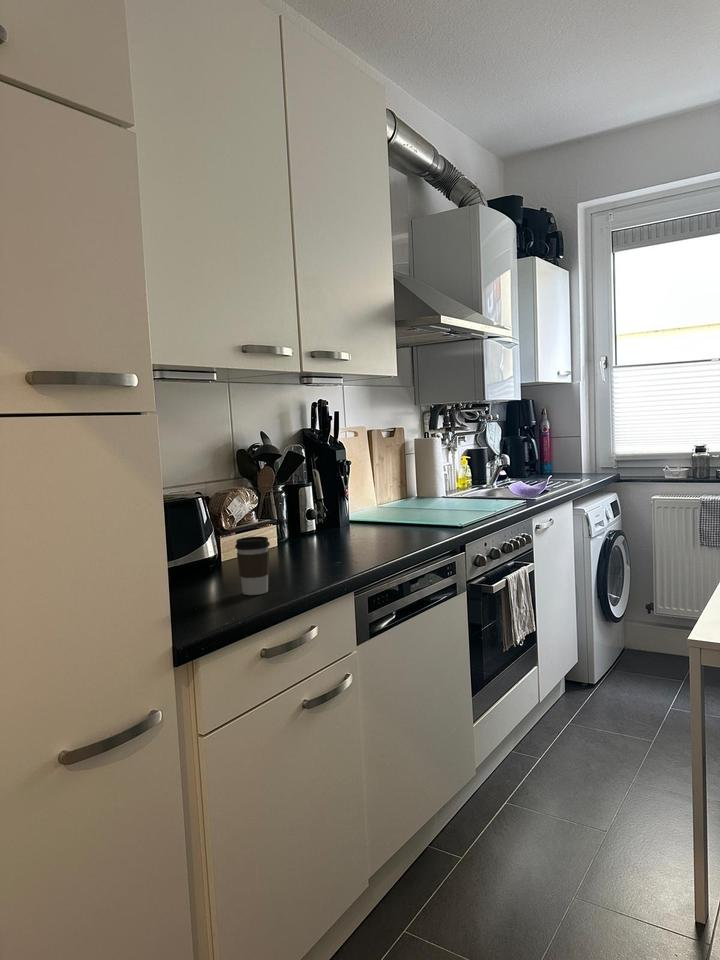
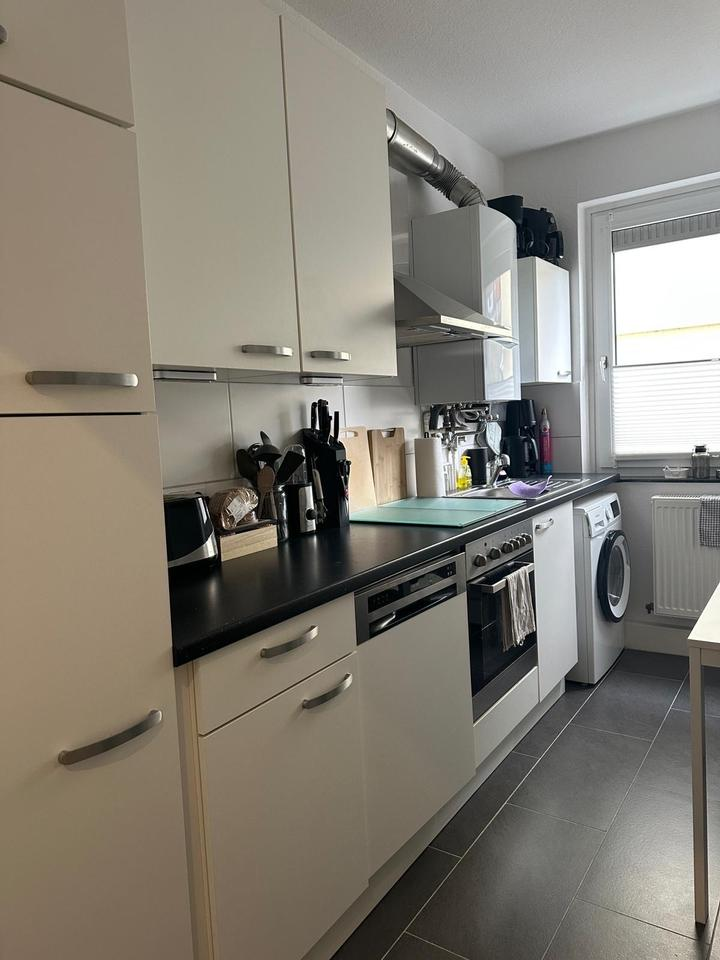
- coffee cup [234,536,271,596]
